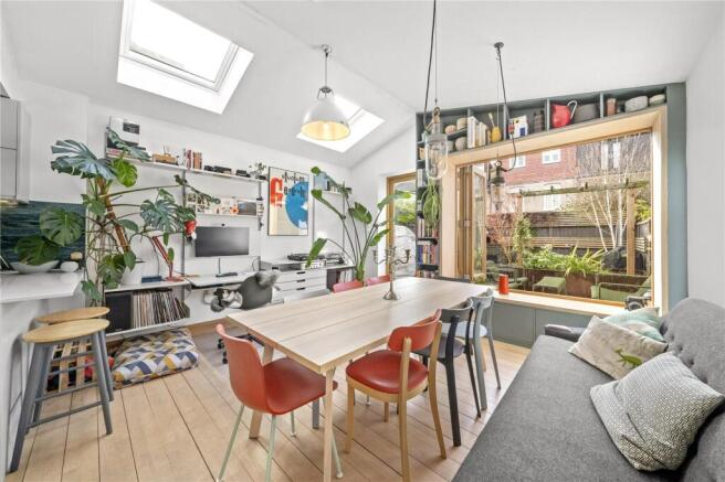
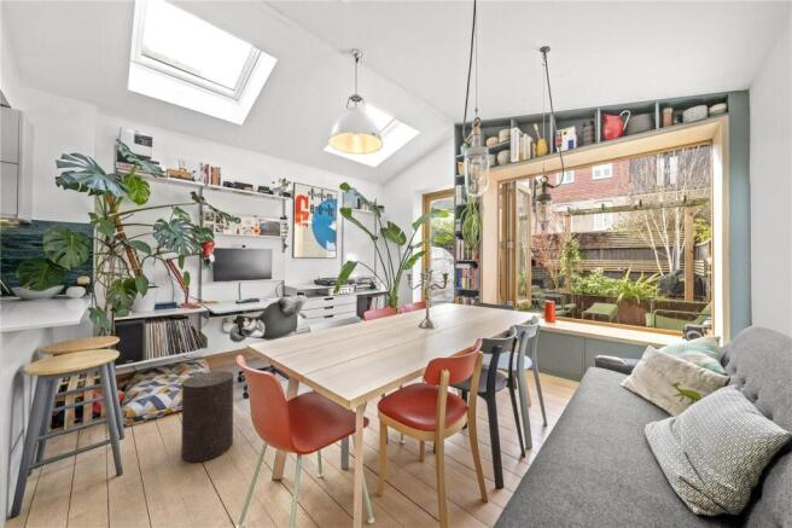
+ stool [180,370,234,463]
